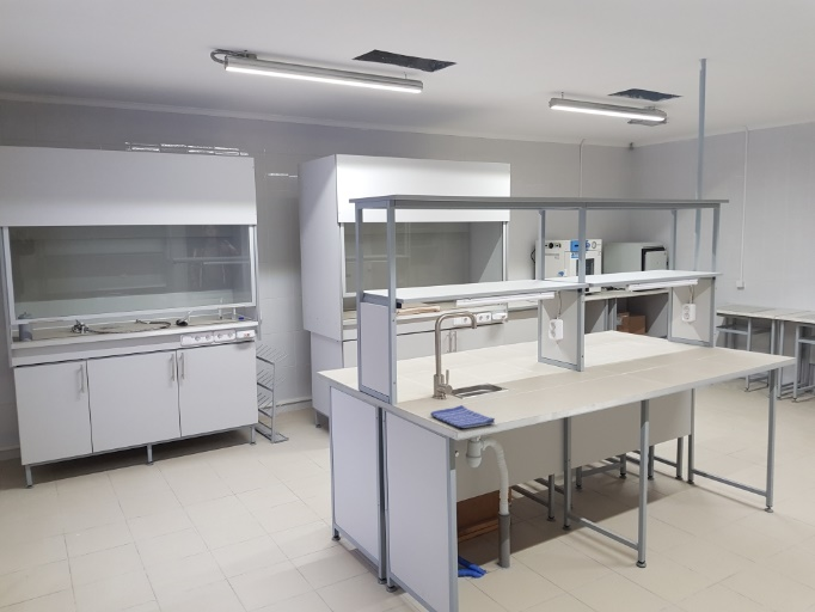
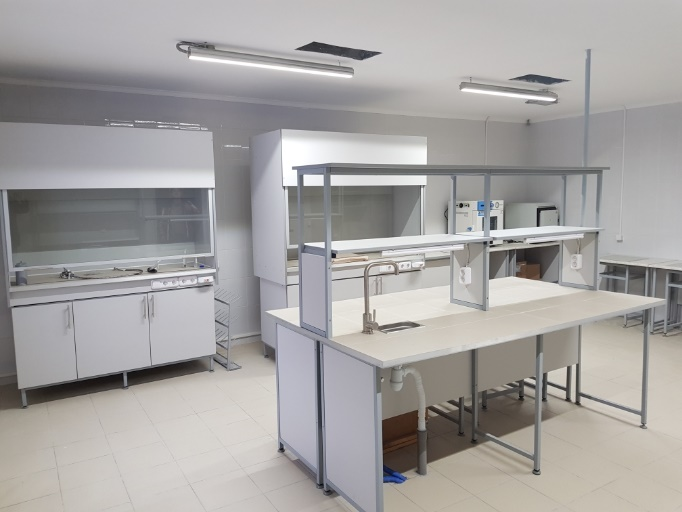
- dish towel [429,404,496,429]
